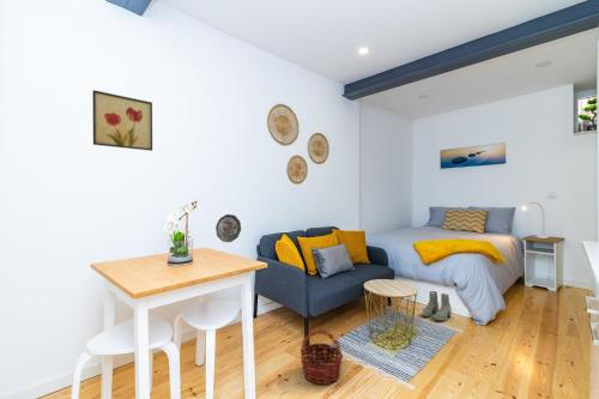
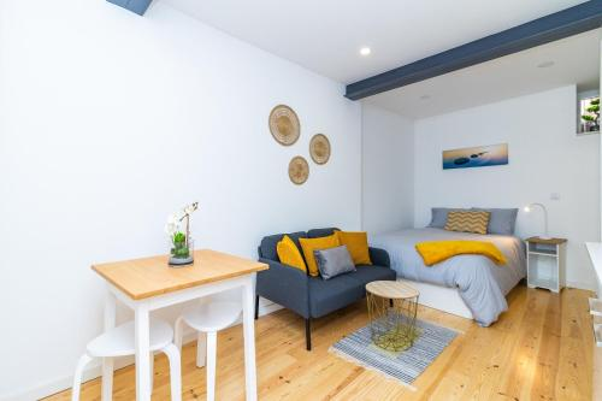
- decorative plate [214,213,242,243]
- wall art [91,89,153,152]
- basket [300,328,345,386]
- boots [420,290,453,322]
